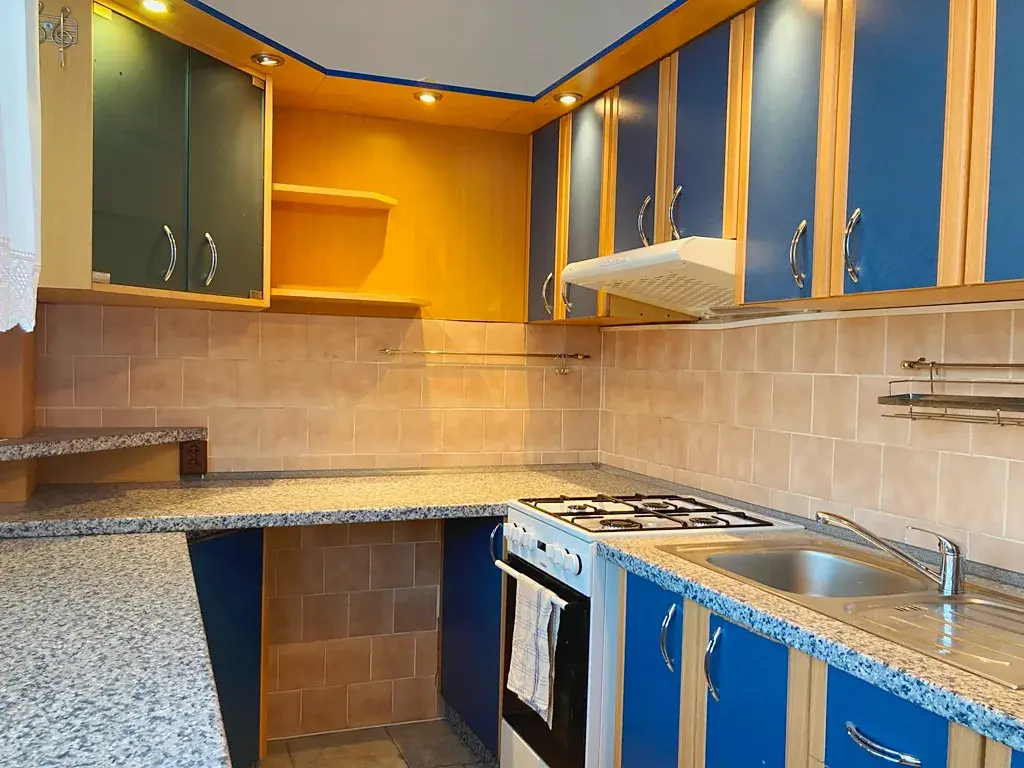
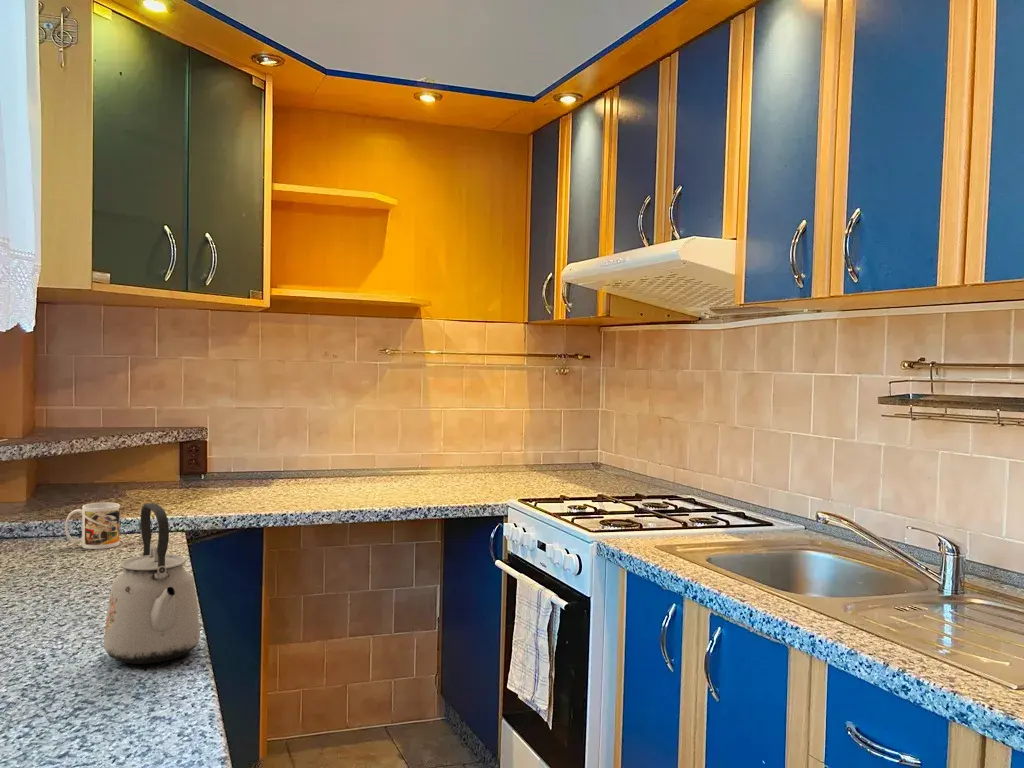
+ kettle [103,502,201,665]
+ mug [64,501,121,550]
